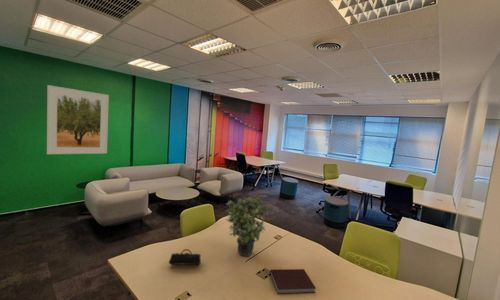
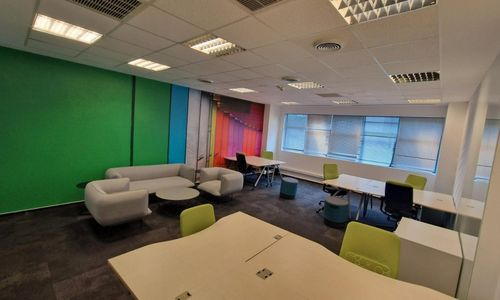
- potted plant [224,196,270,257]
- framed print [46,84,110,155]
- notebook [269,268,317,295]
- pencil case [168,248,202,266]
